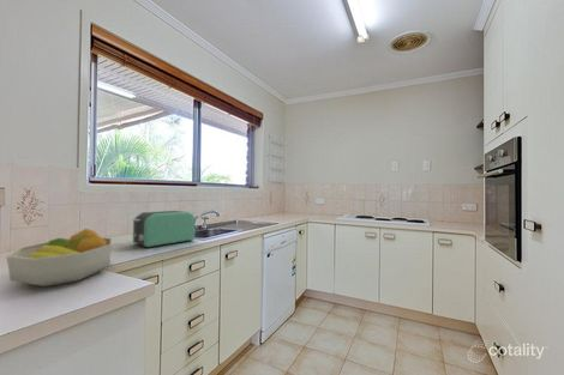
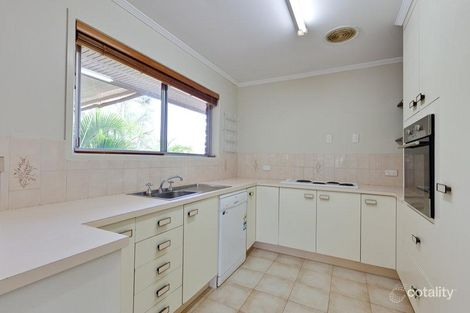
- fruit bowl [5,228,114,288]
- toaster [132,210,197,248]
